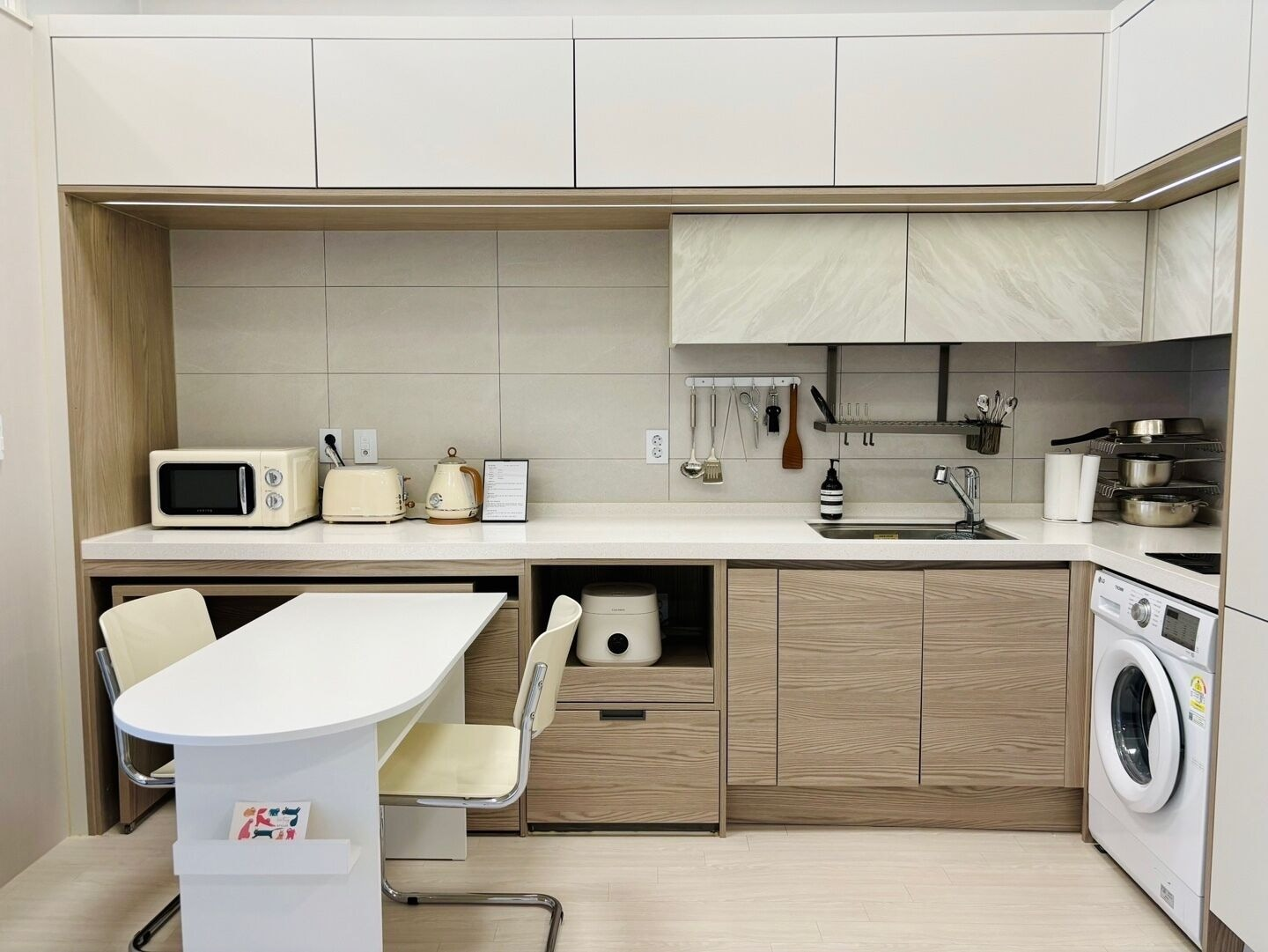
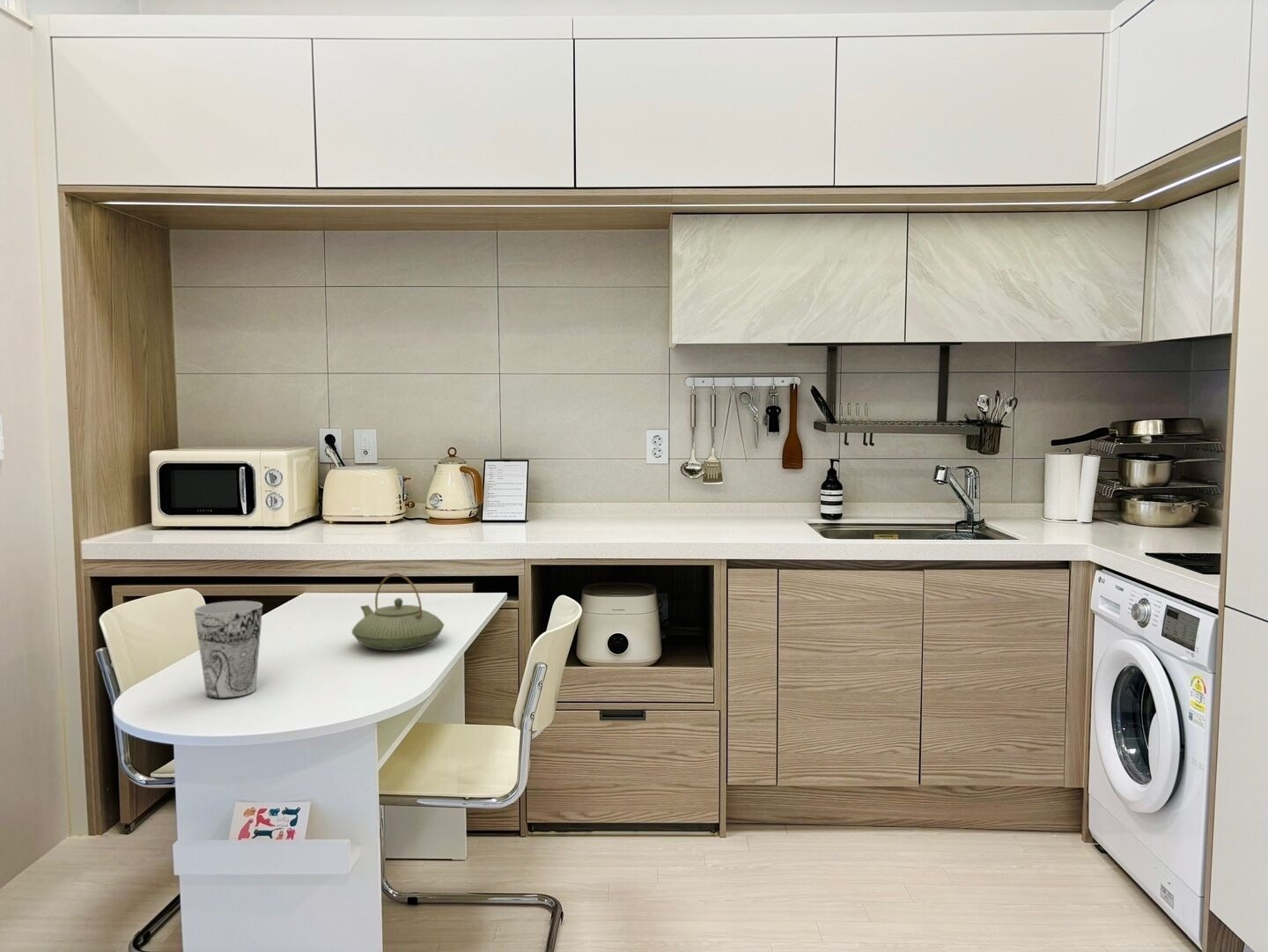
+ teapot [351,572,445,652]
+ cup [193,600,263,699]
